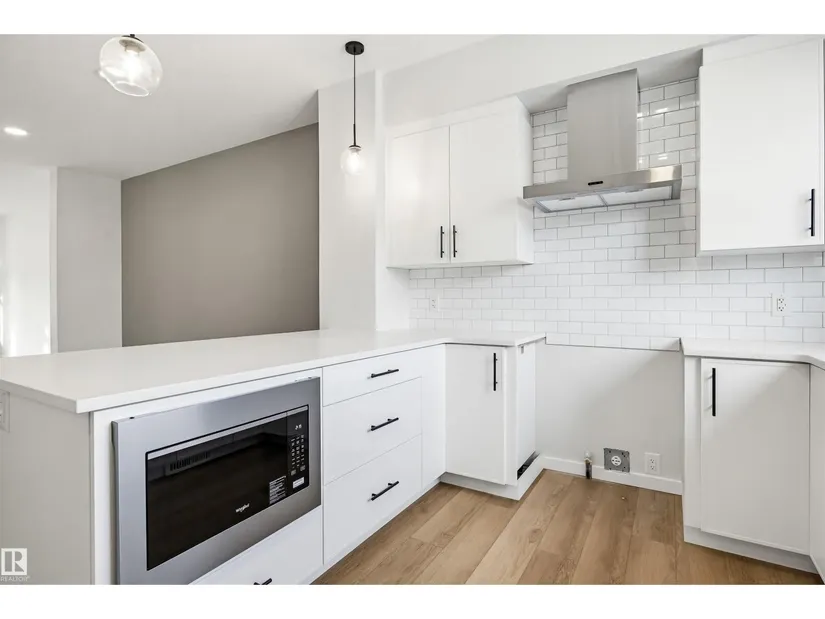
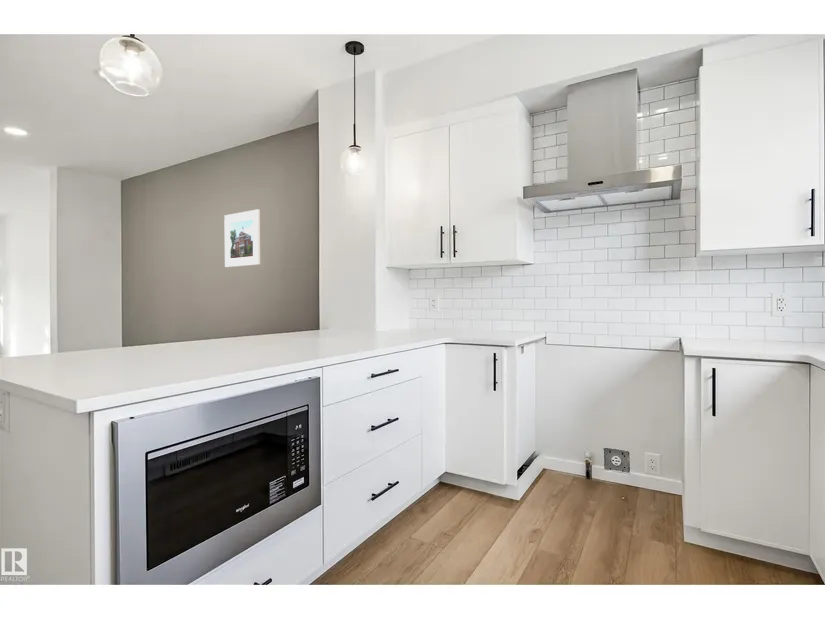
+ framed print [223,209,261,268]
